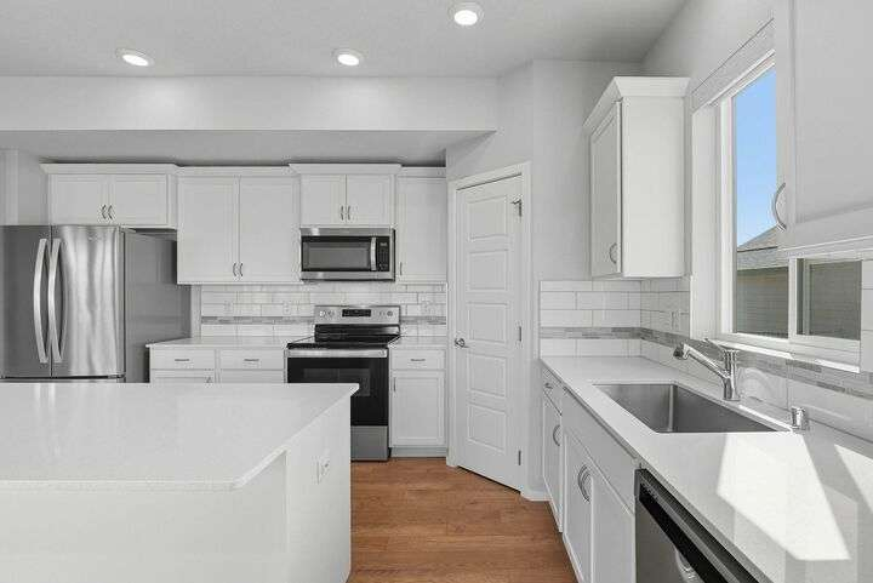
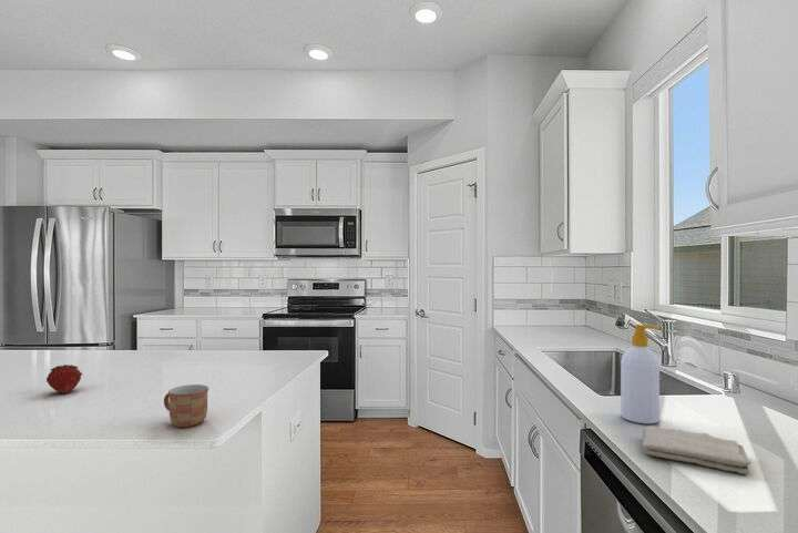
+ fruit [45,363,83,394]
+ mug [163,383,209,429]
+ soap bottle [620,324,662,424]
+ washcloth [641,424,753,475]
